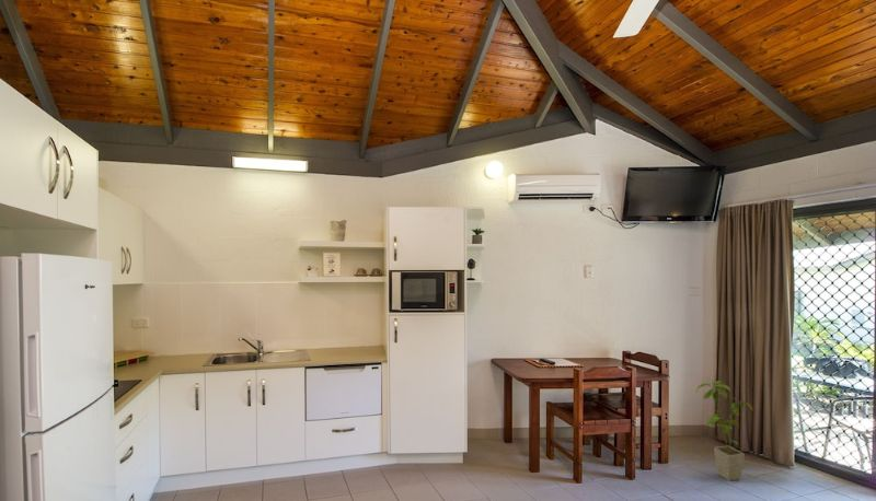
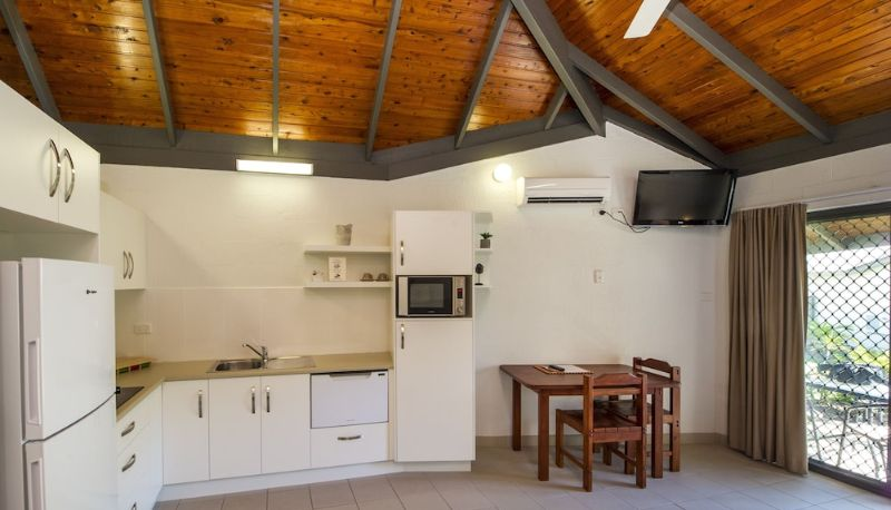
- house plant [695,380,753,481]
